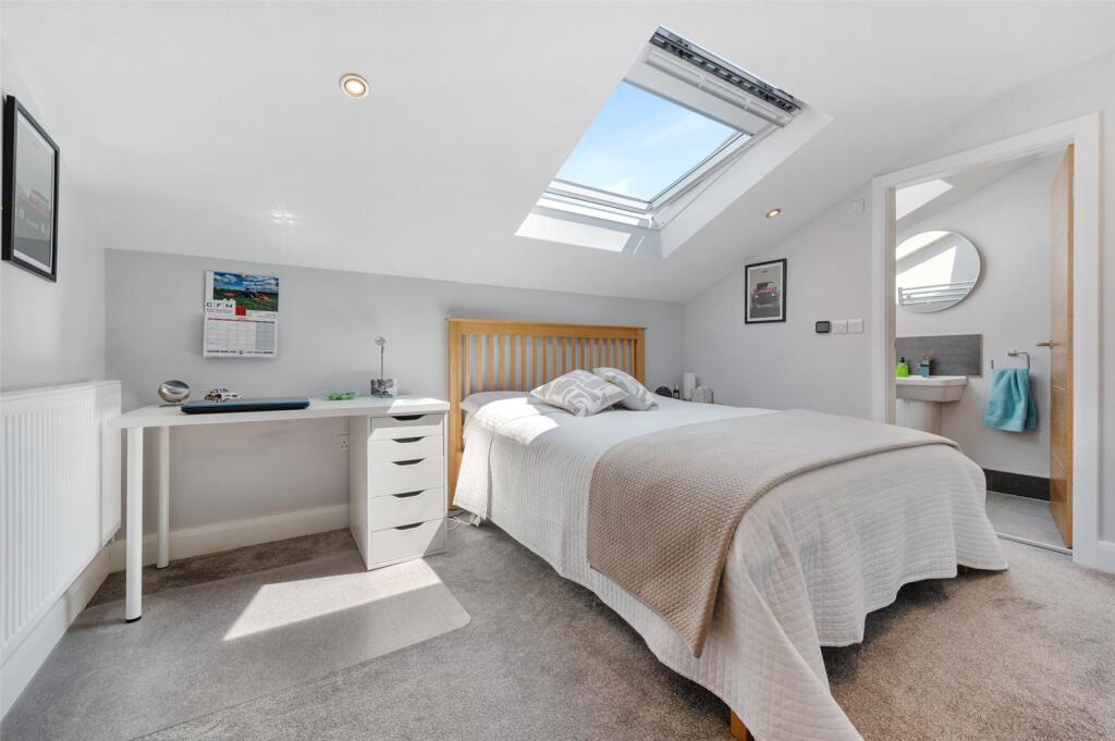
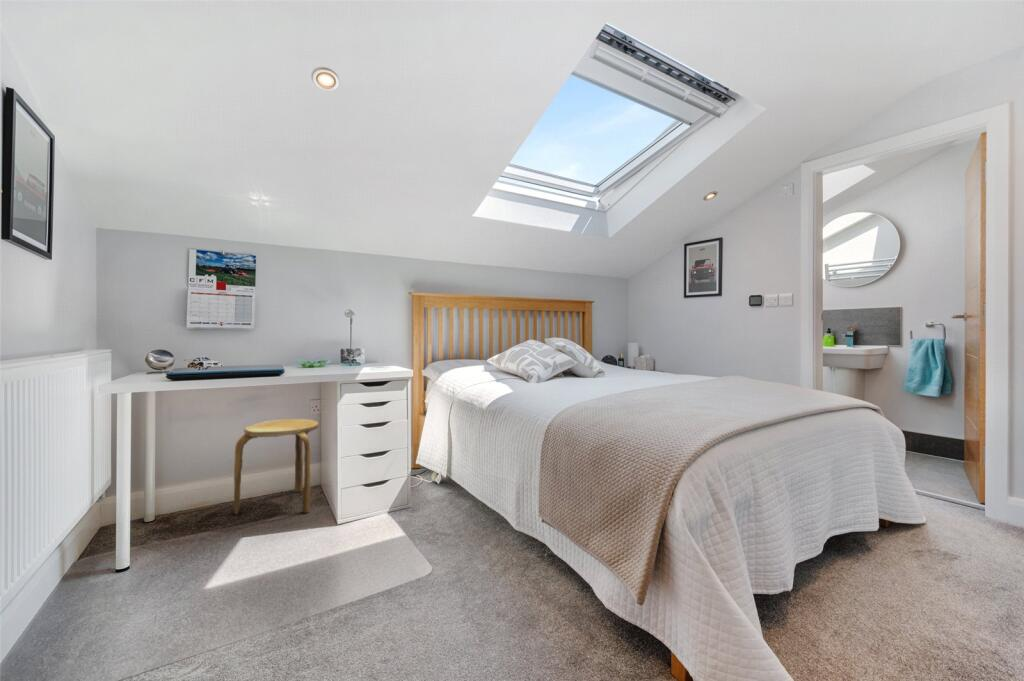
+ stool [233,418,320,515]
